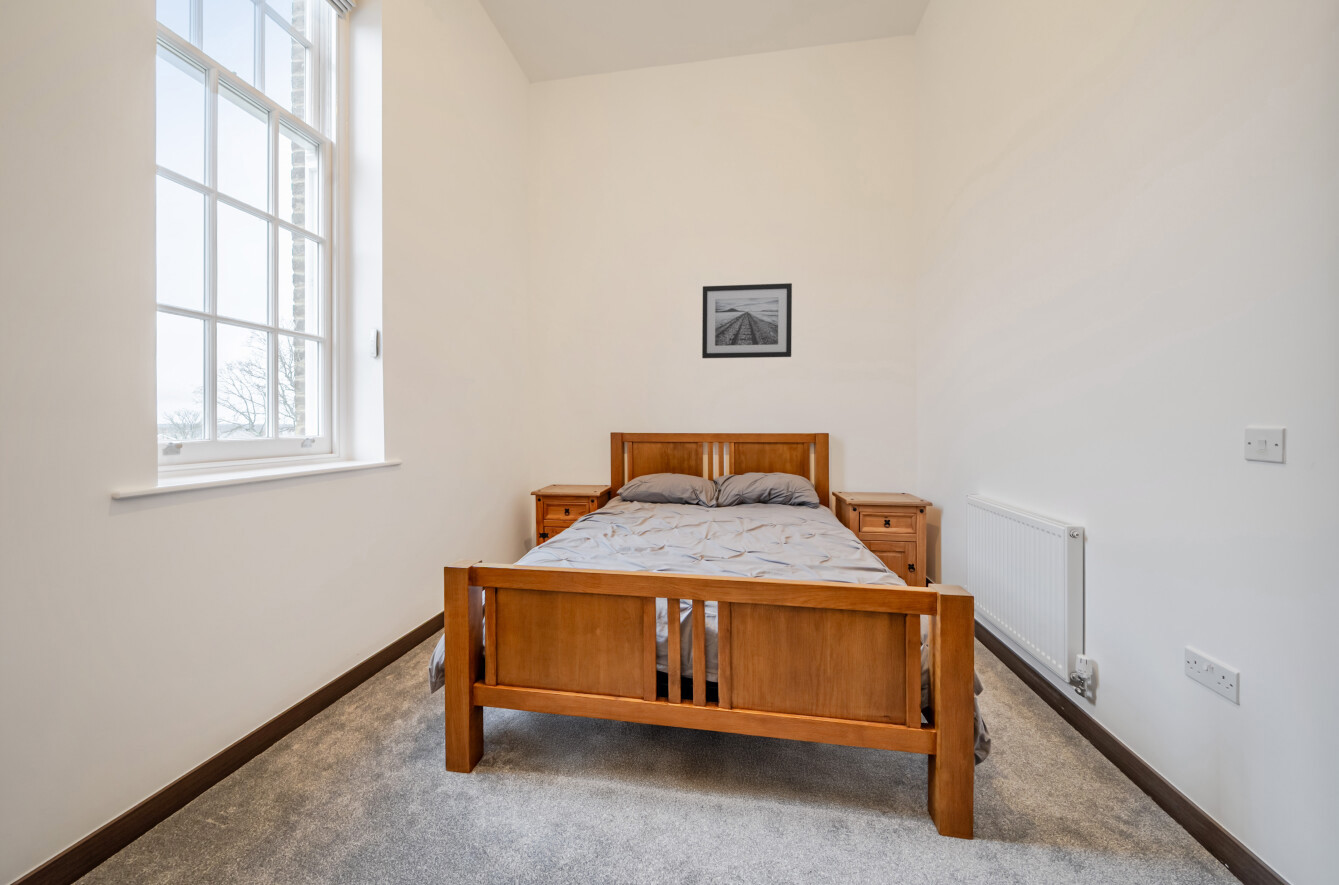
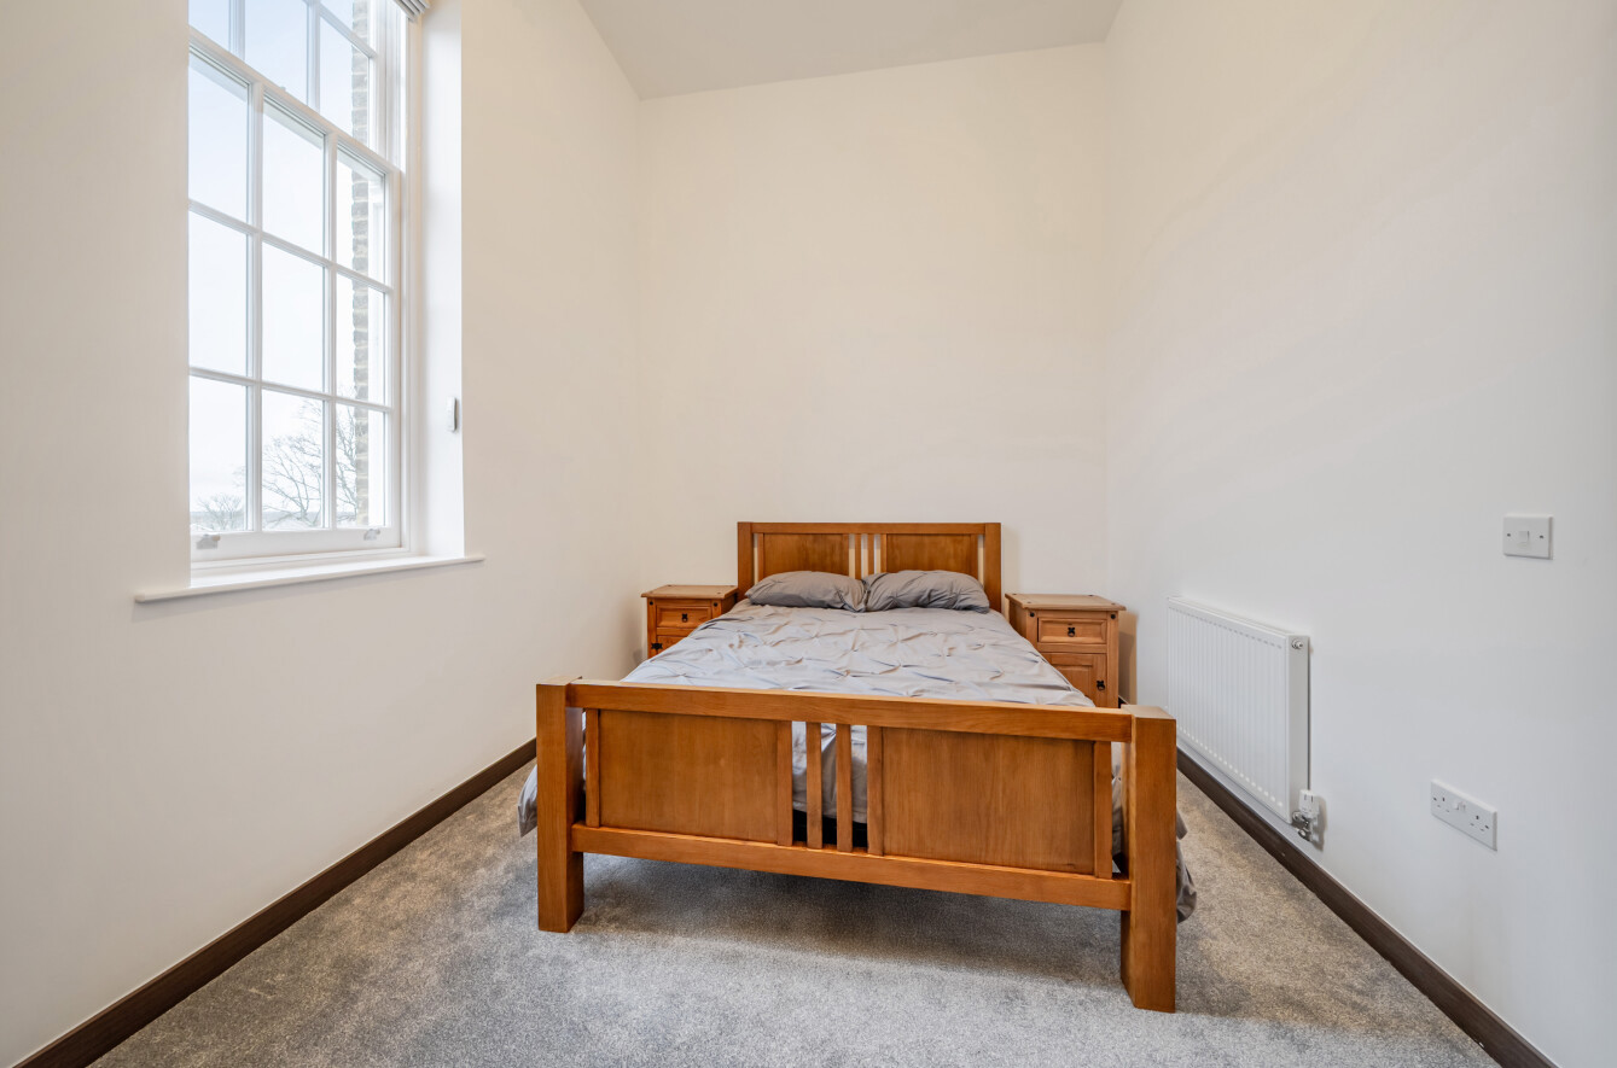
- wall art [701,282,793,359]
